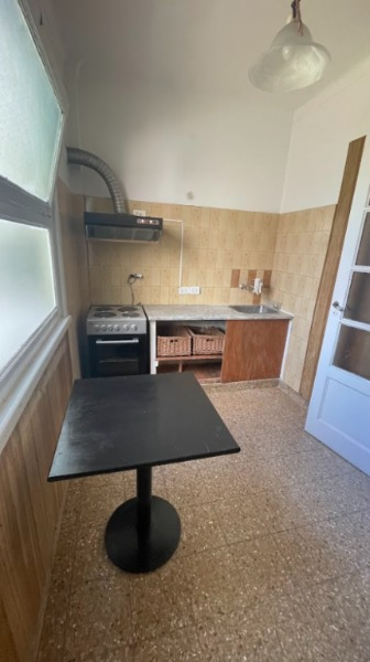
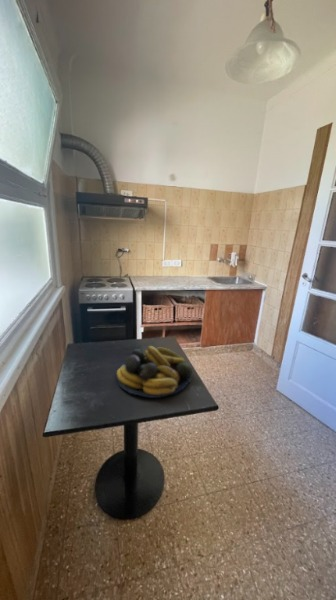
+ fruit bowl [115,345,193,399]
